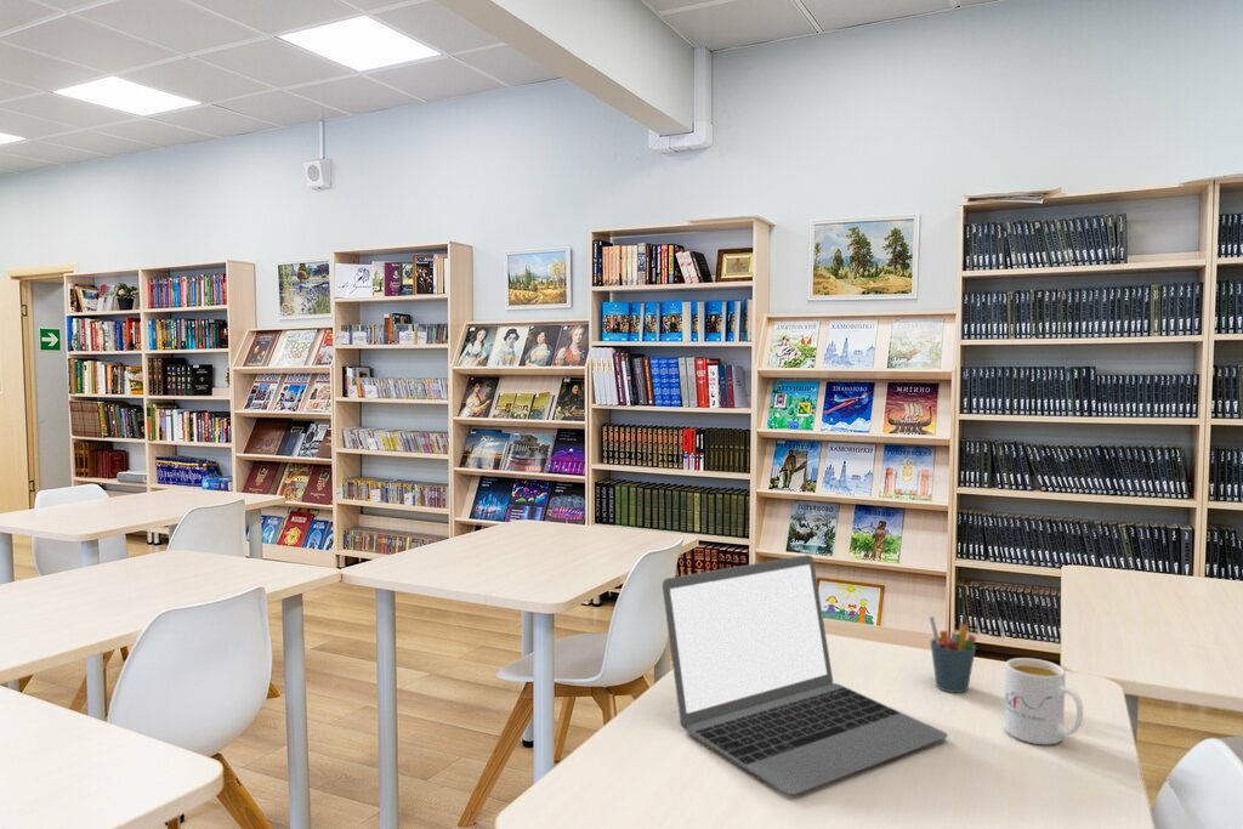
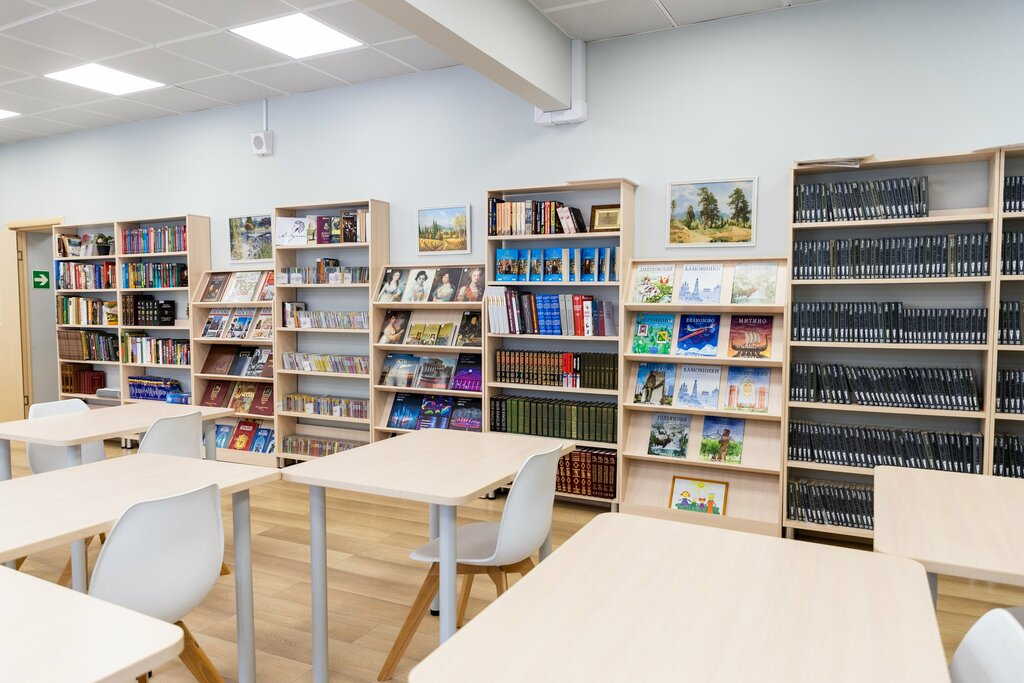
- pen holder [929,614,977,694]
- laptop [662,553,949,796]
- mug [1003,657,1084,745]
